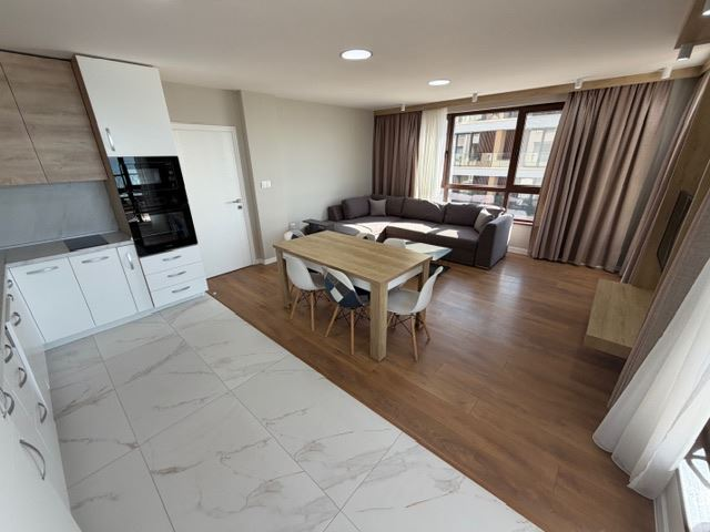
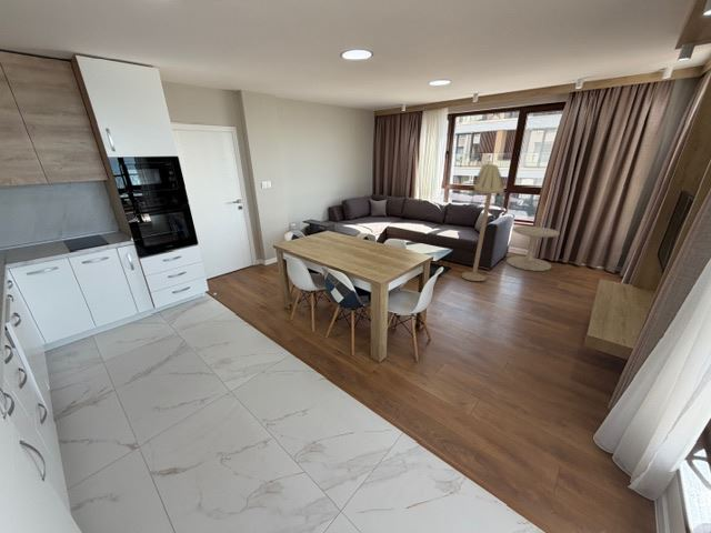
+ side table [505,225,561,272]
+ floor lamp [460,162,505,282]
